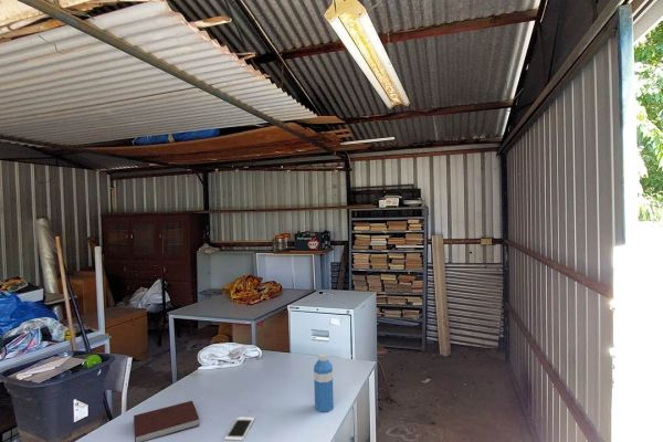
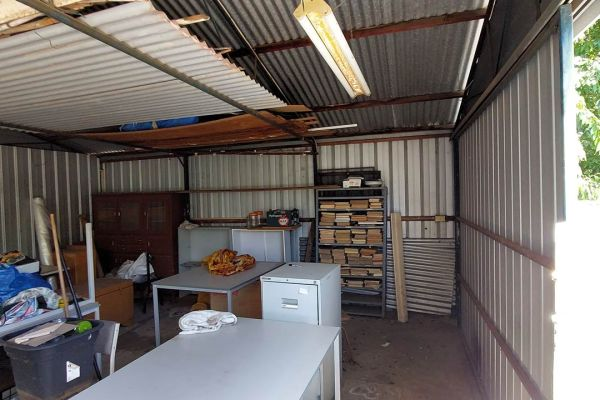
- notebook [133,400,200,442]
- water bottle [313,352,335,413]
- cell phone [223,417,255,442]
